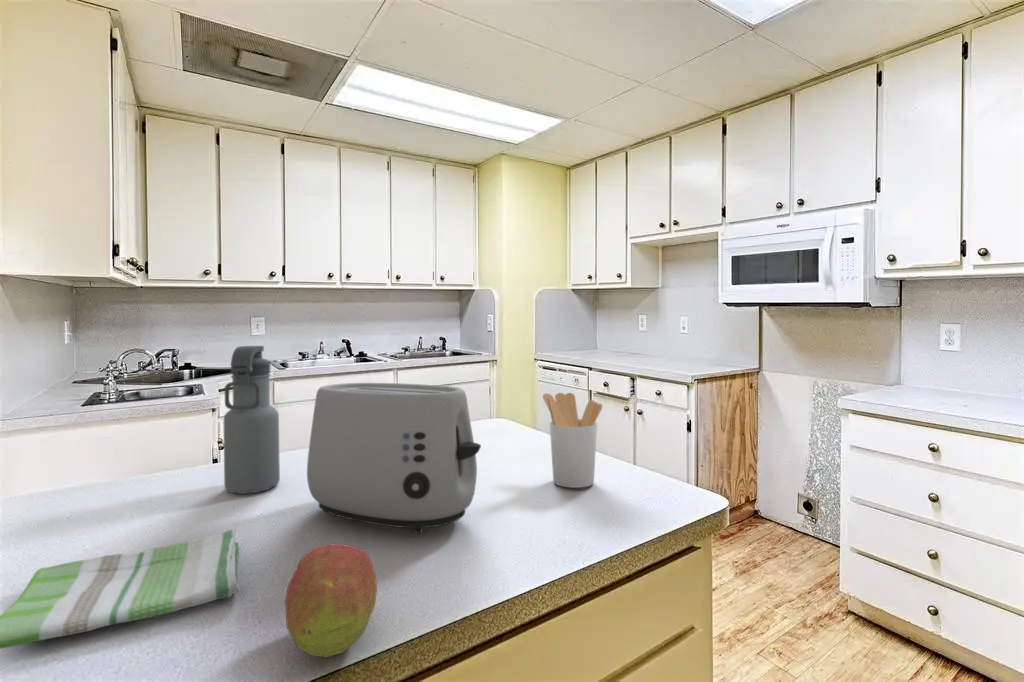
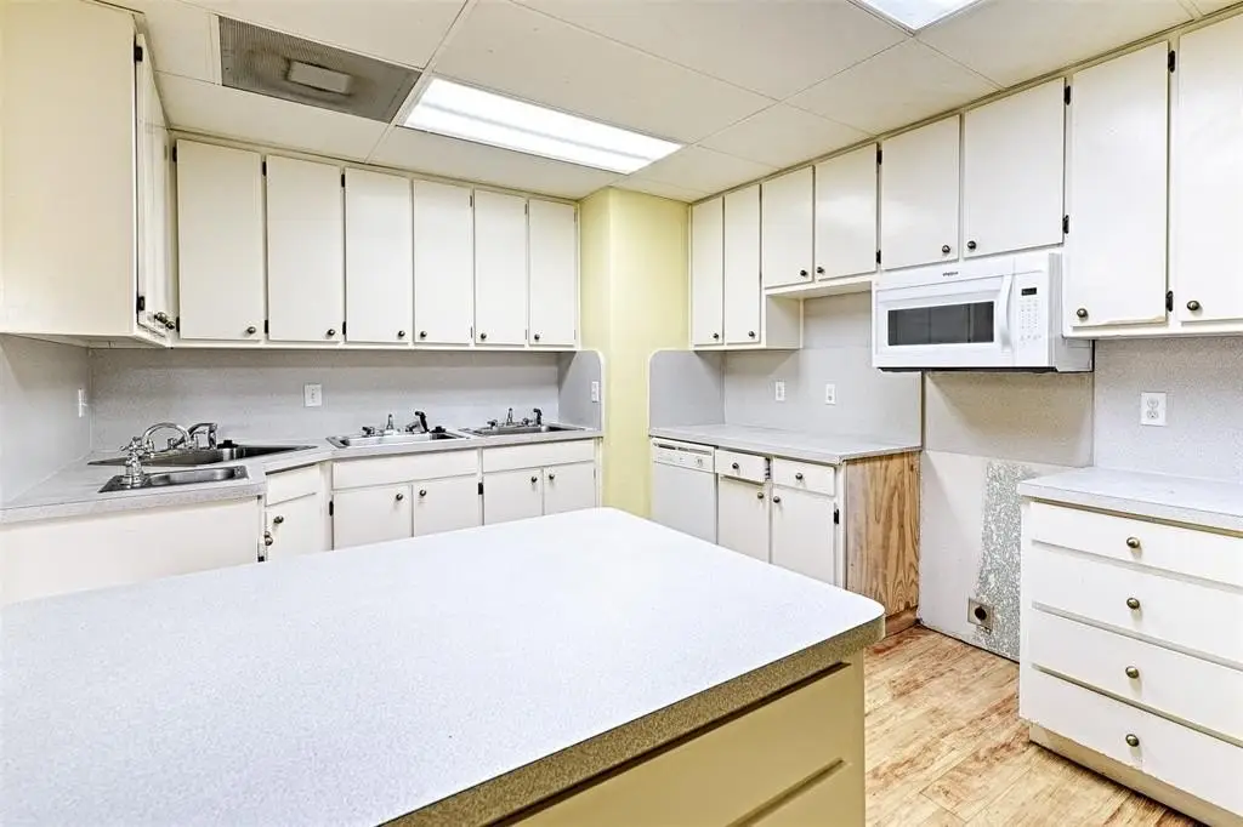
- utensil holder [542,392,603,489]
- water bottle [222,345,281,495]
- fruit [284,543,378,658]
- toaster [306,382,482,534]
- dish towel [0,528,240,650]
